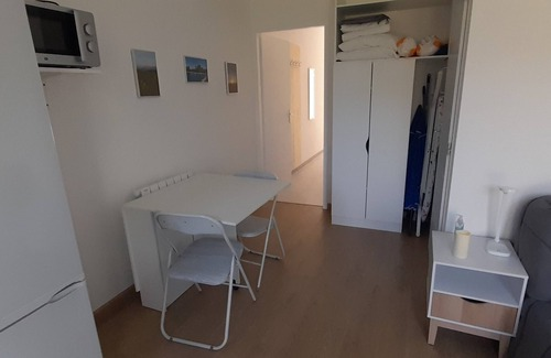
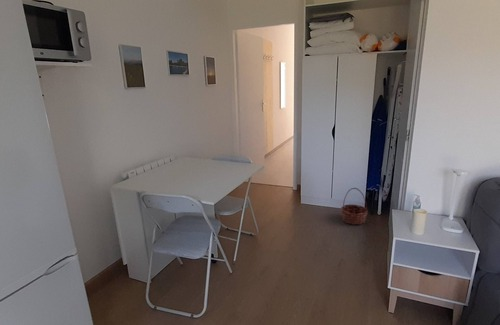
+ basket [340,187,369,226]
